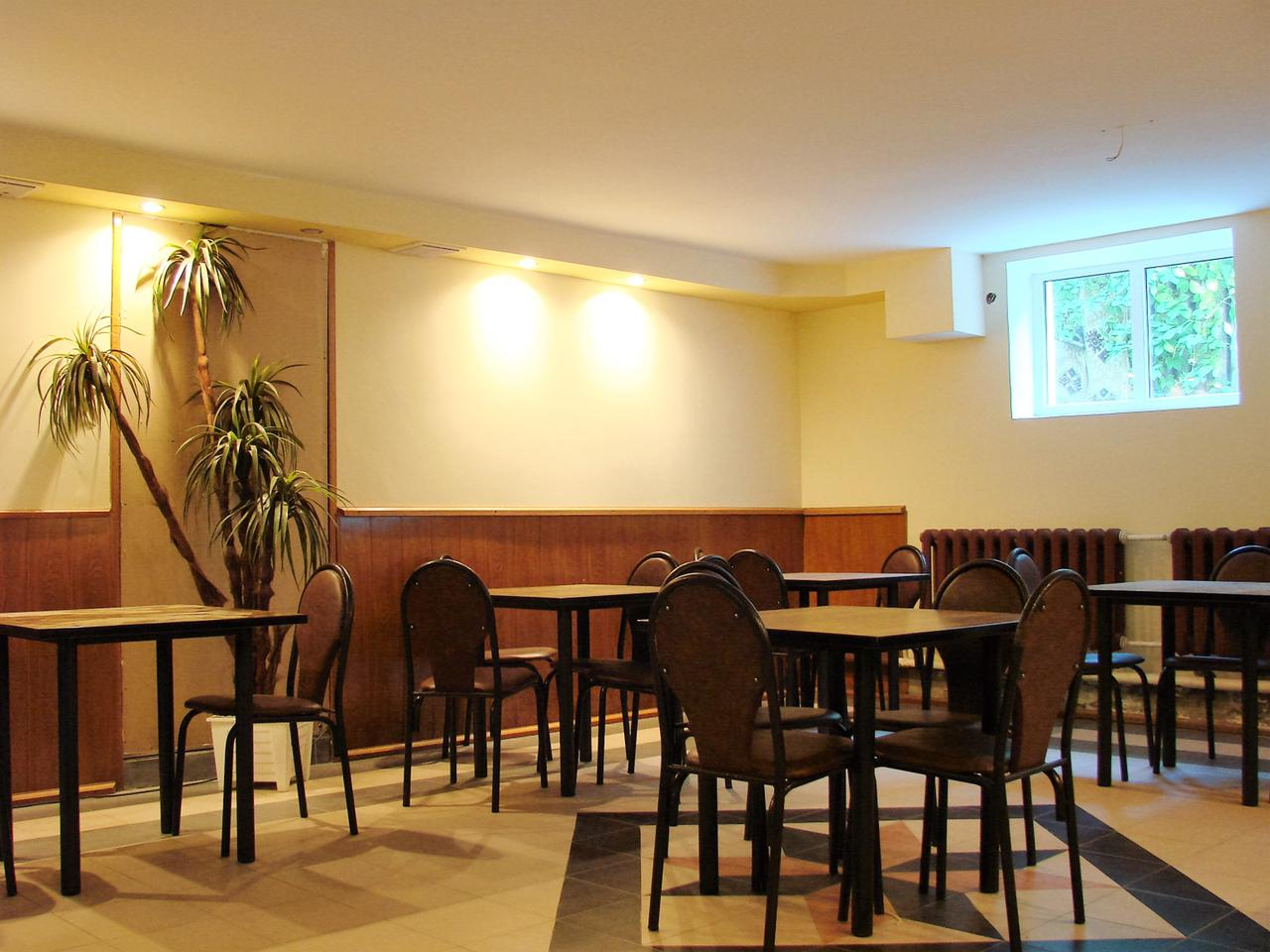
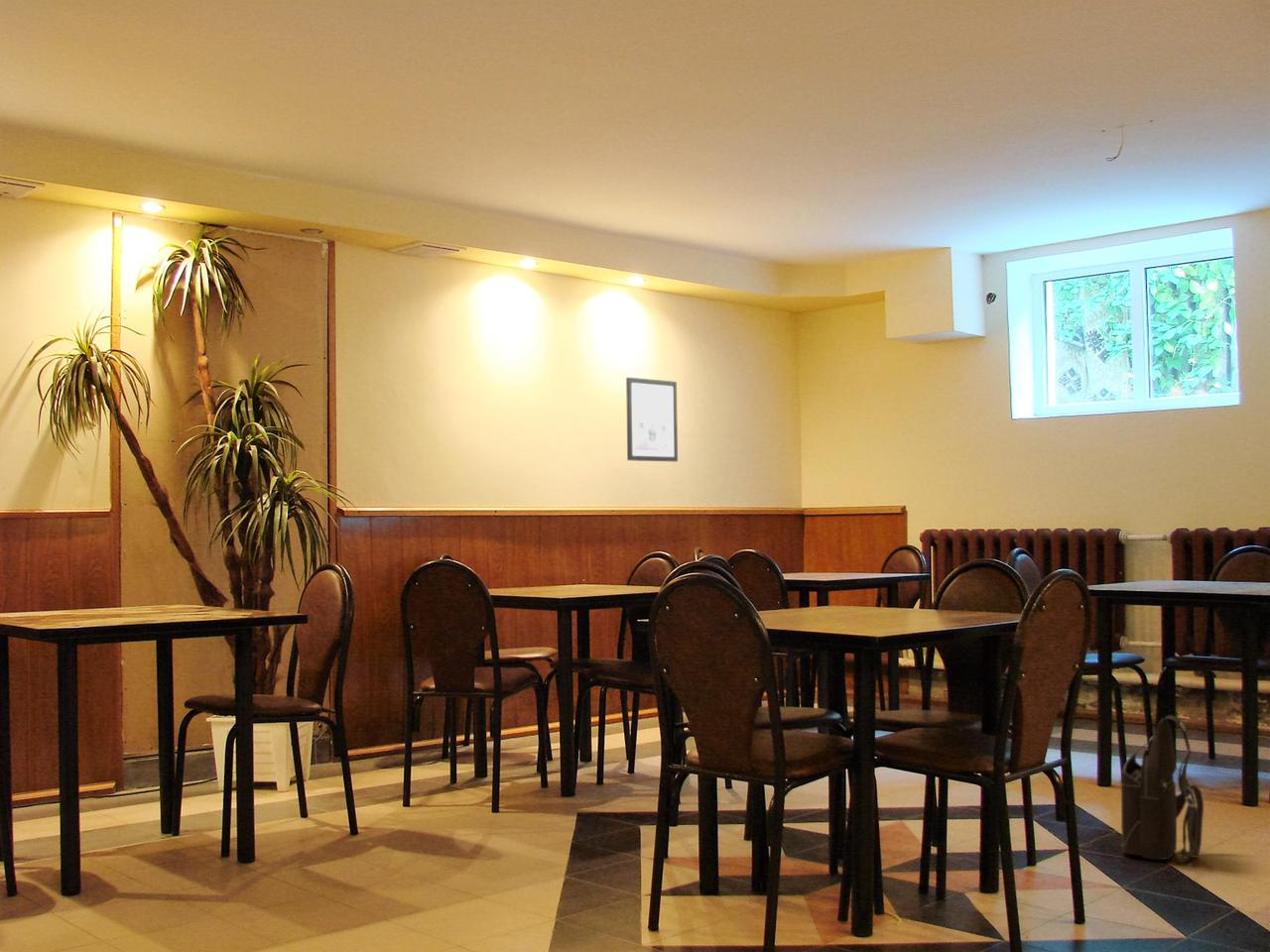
+ wall art [625,377,679,462]
+ shoulder bag [1119,714,1205,861]
